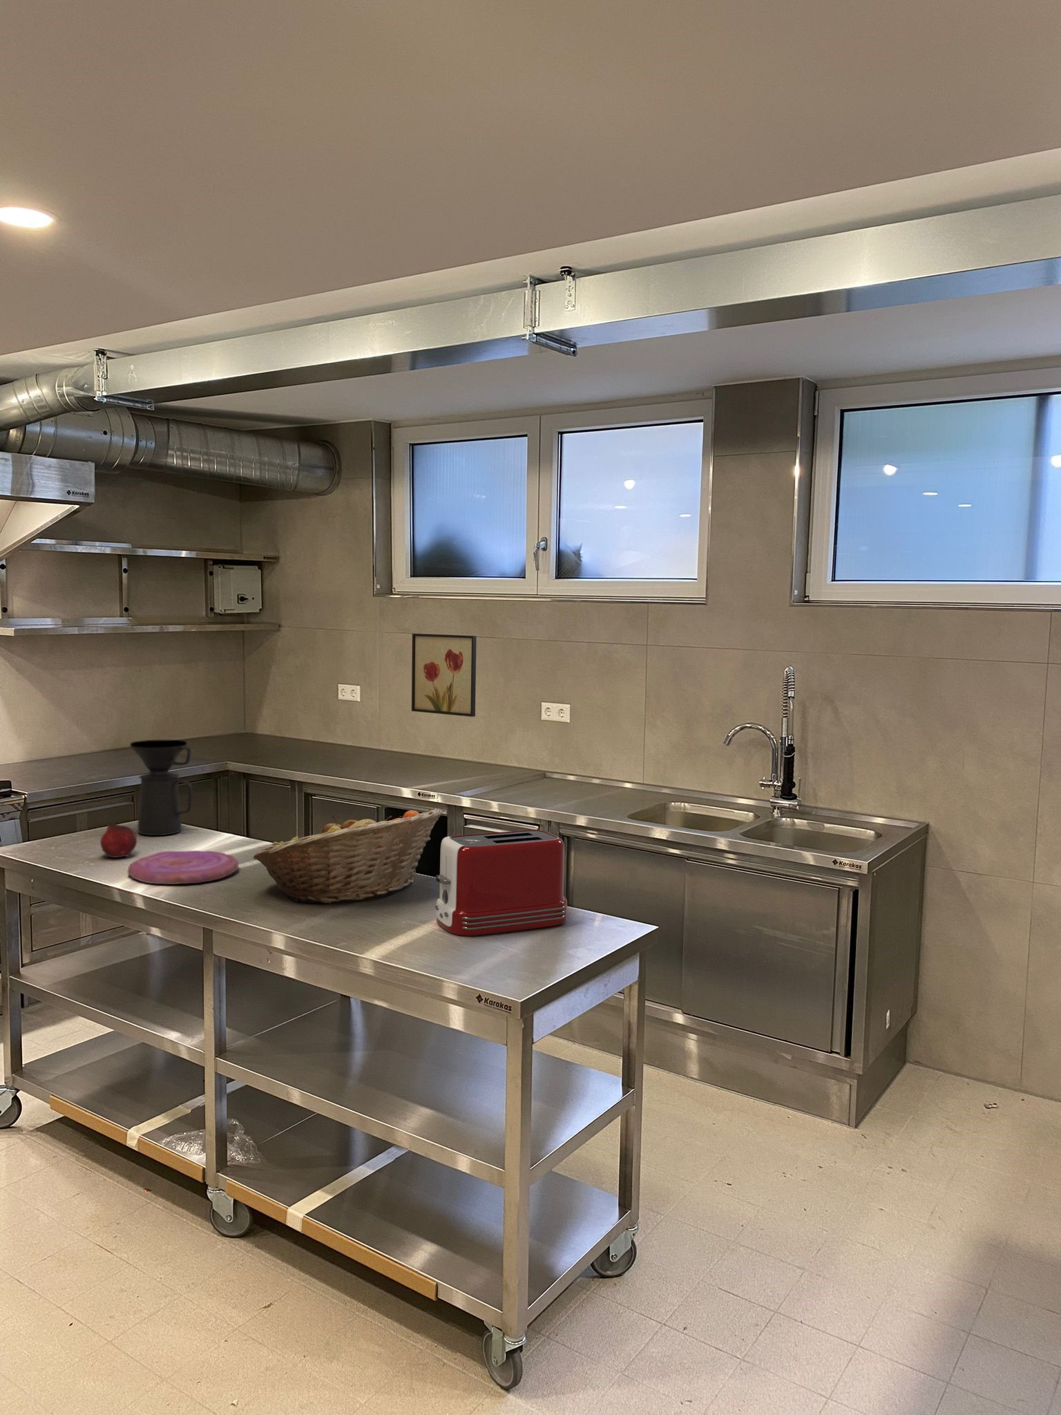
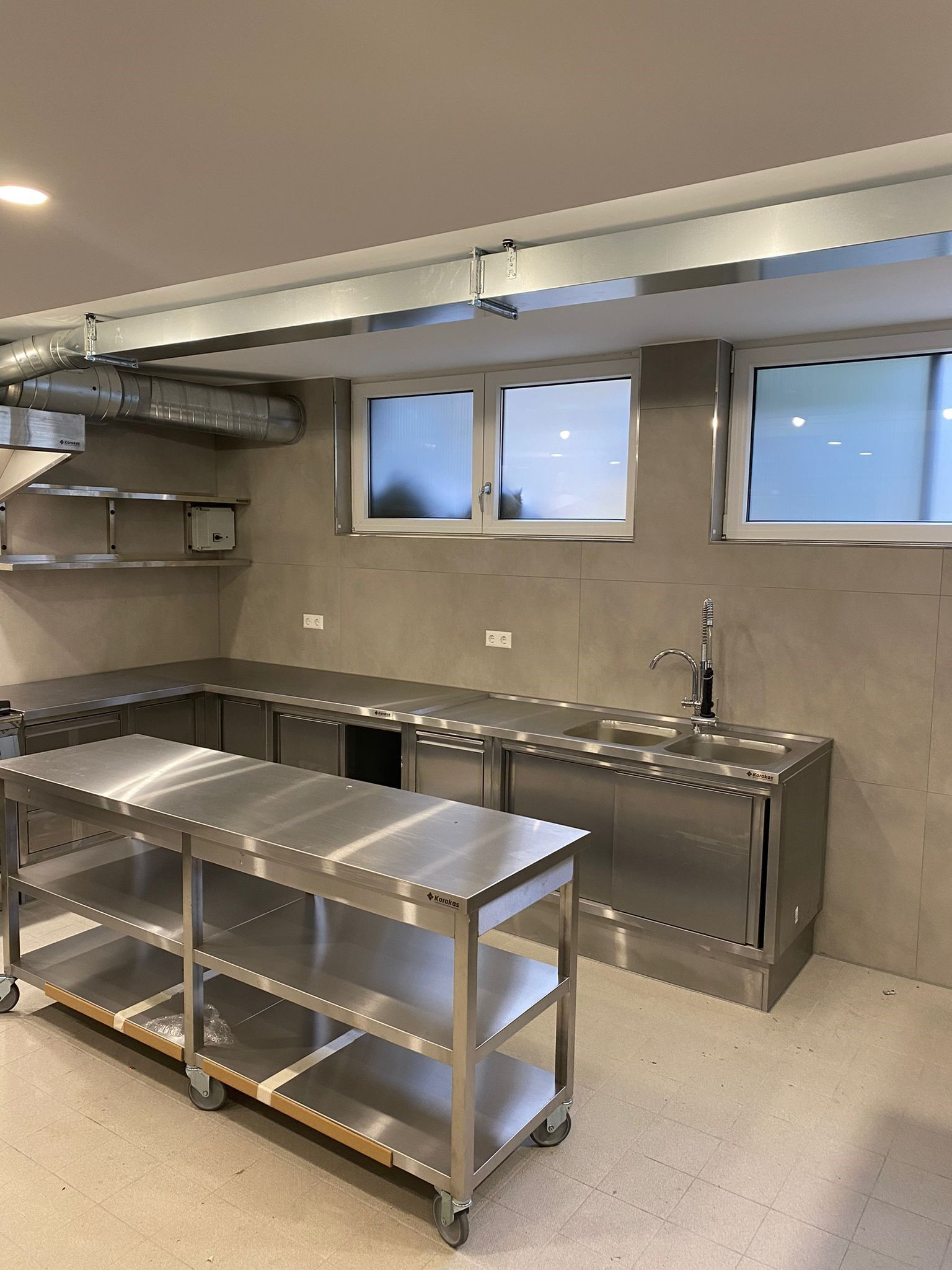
- toaster [435,829,567,936]
- fruit [99,822,137,858]
- fruit basket [253,807,444,904]
- wall art [411,633,477,718]
- plate [127,850,239,885]
- coffee maker [129,740,194,836]
